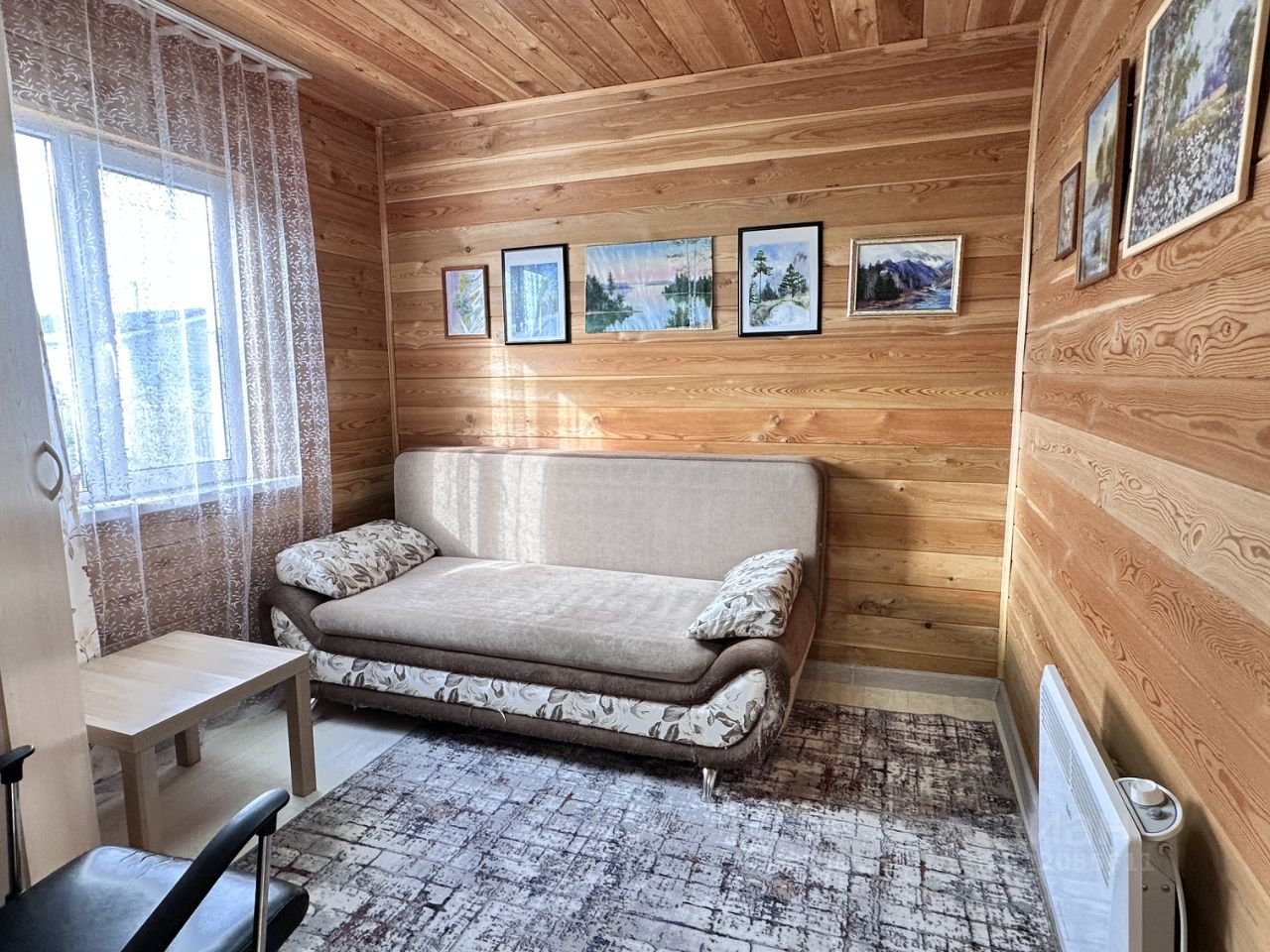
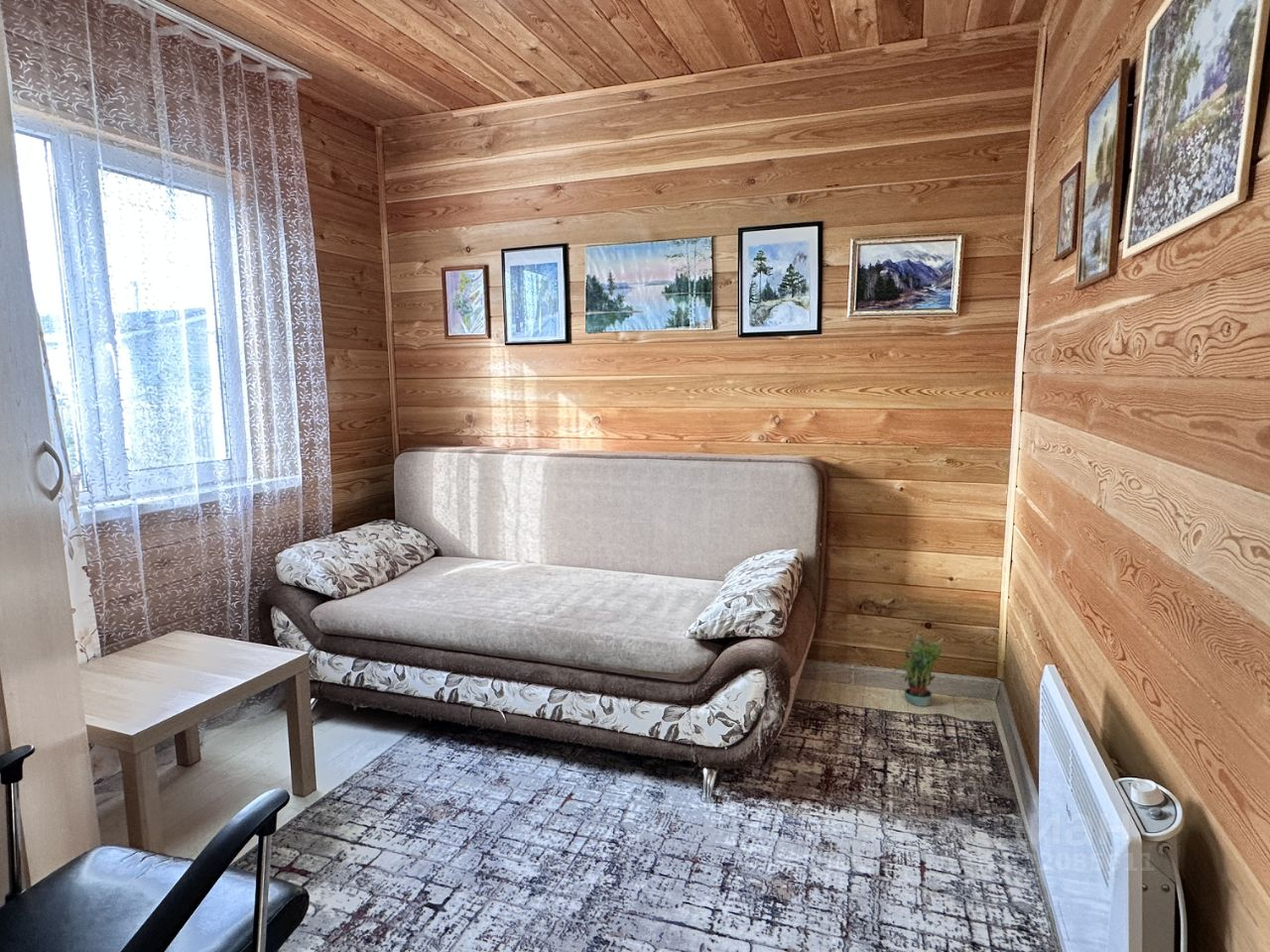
+ potted plant [890,633,946,707]
